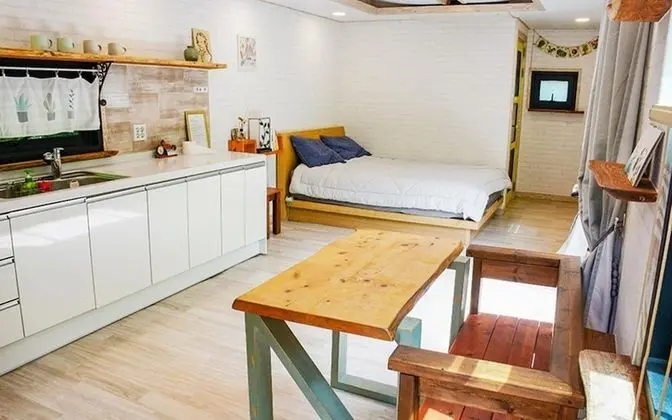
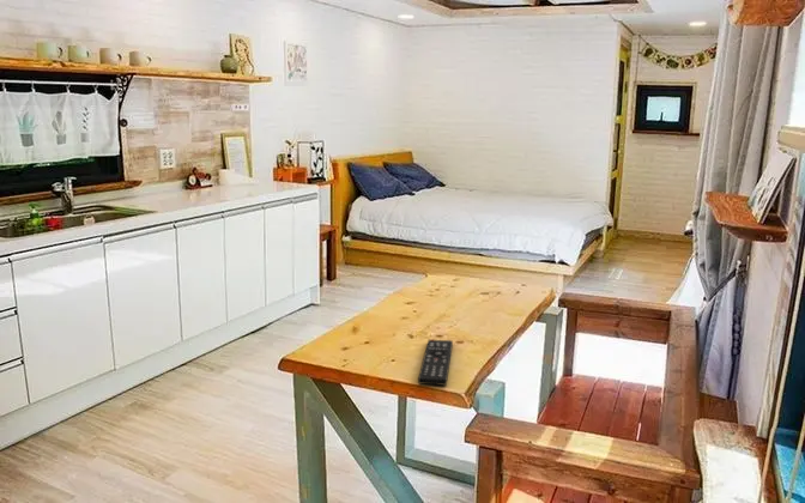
+ remote control [417,338,454,387]
